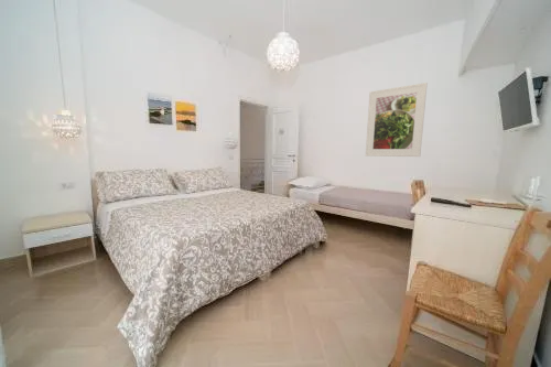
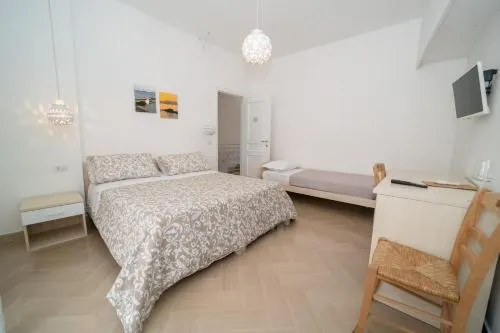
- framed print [365,82,429,158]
